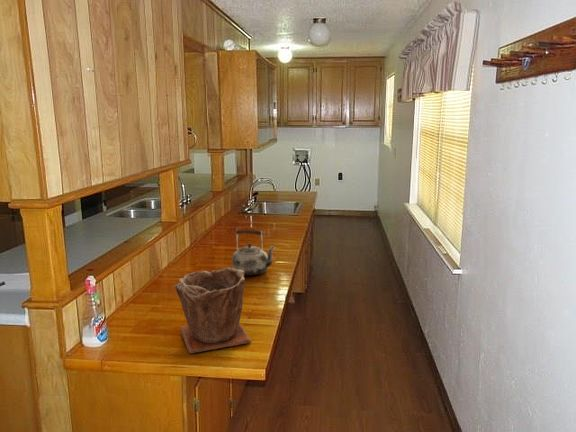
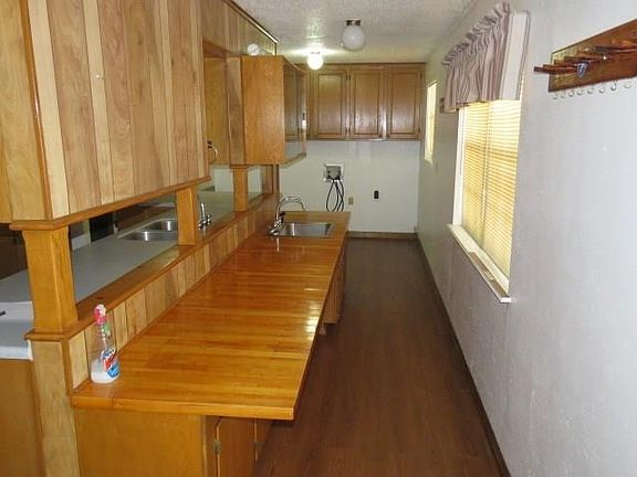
- kettle [231,228,276,277]
- plant pot [173,267,252,355]
